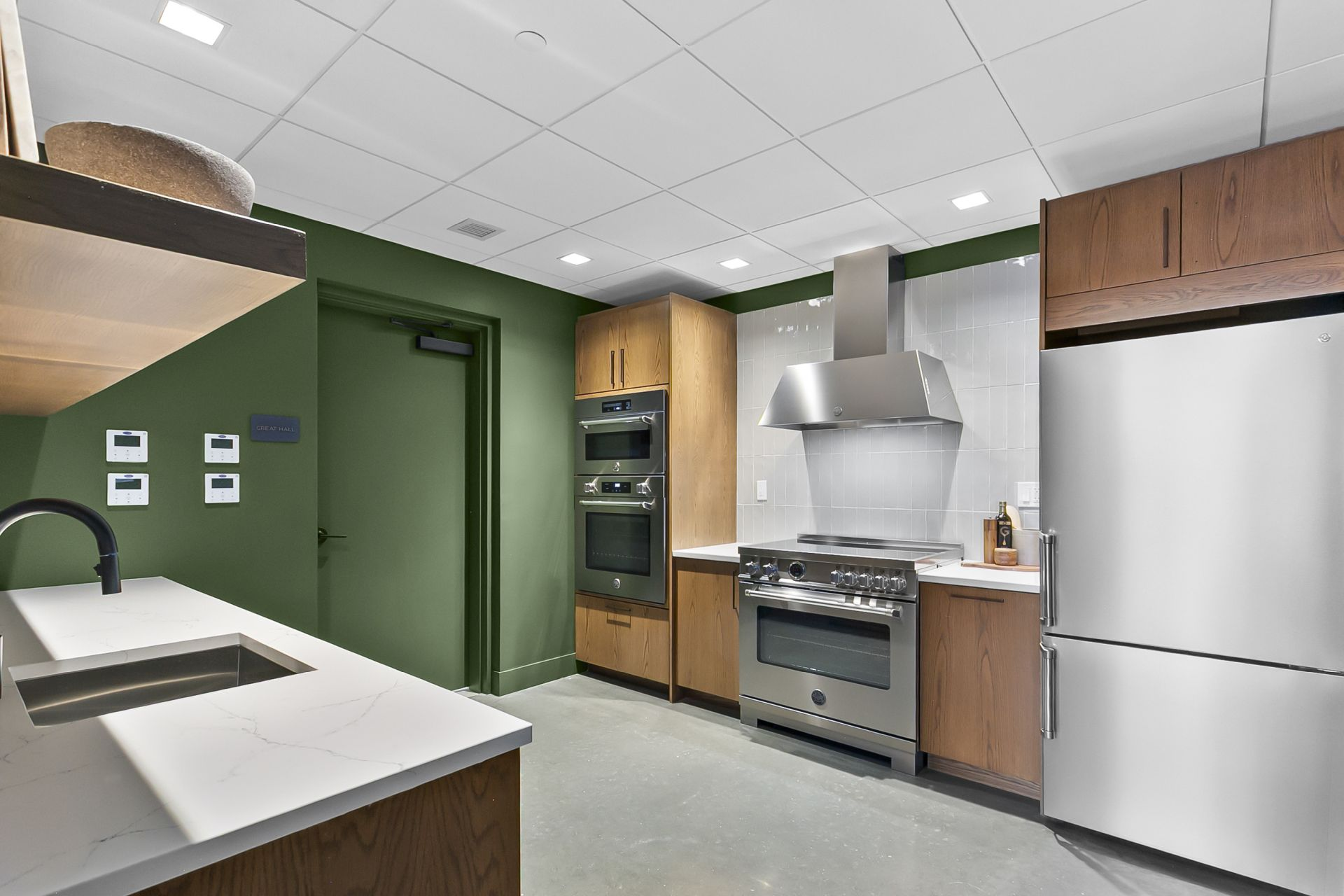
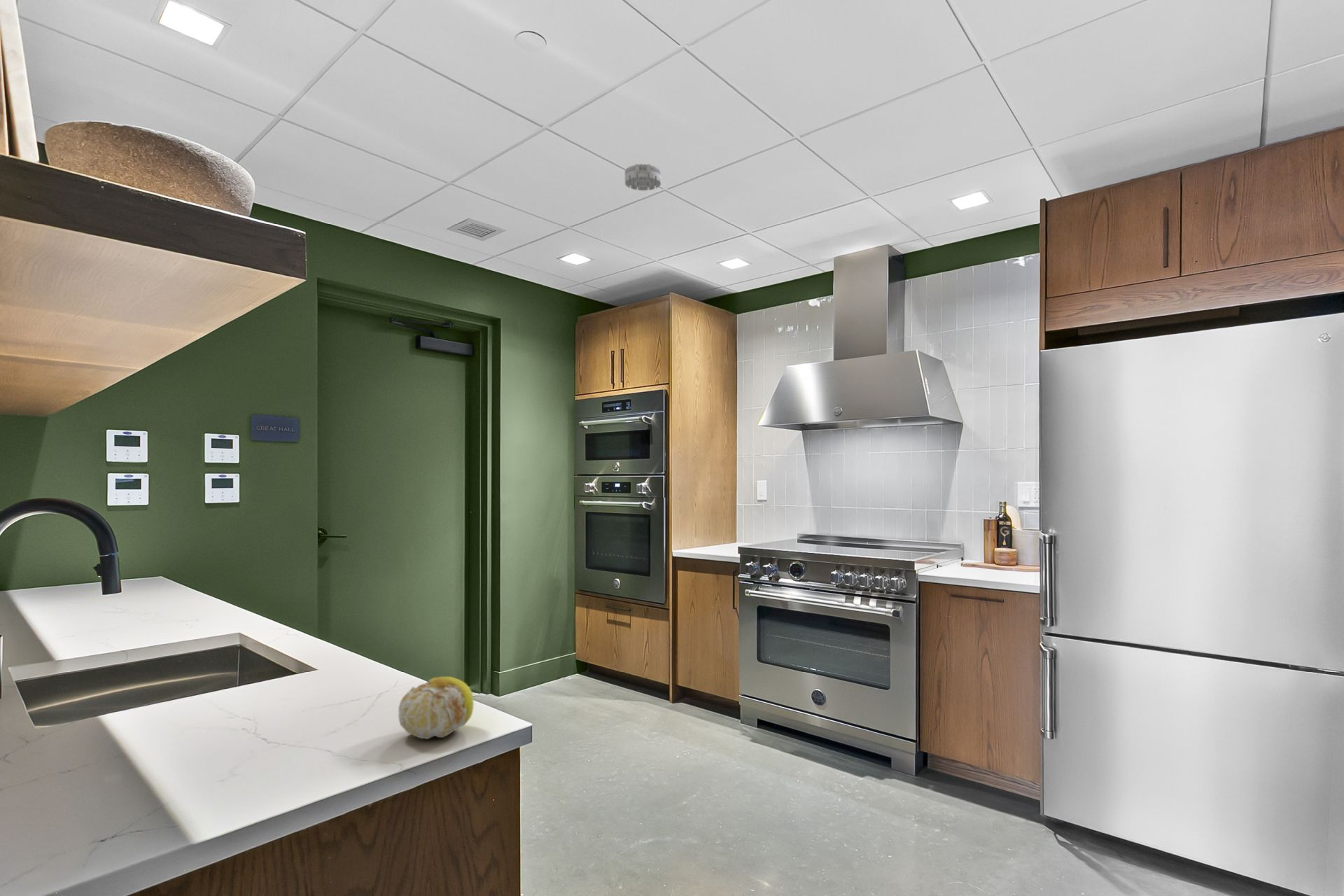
+ smoke detector [624,163,661,191]
+ fruit [398,676,475,740]
